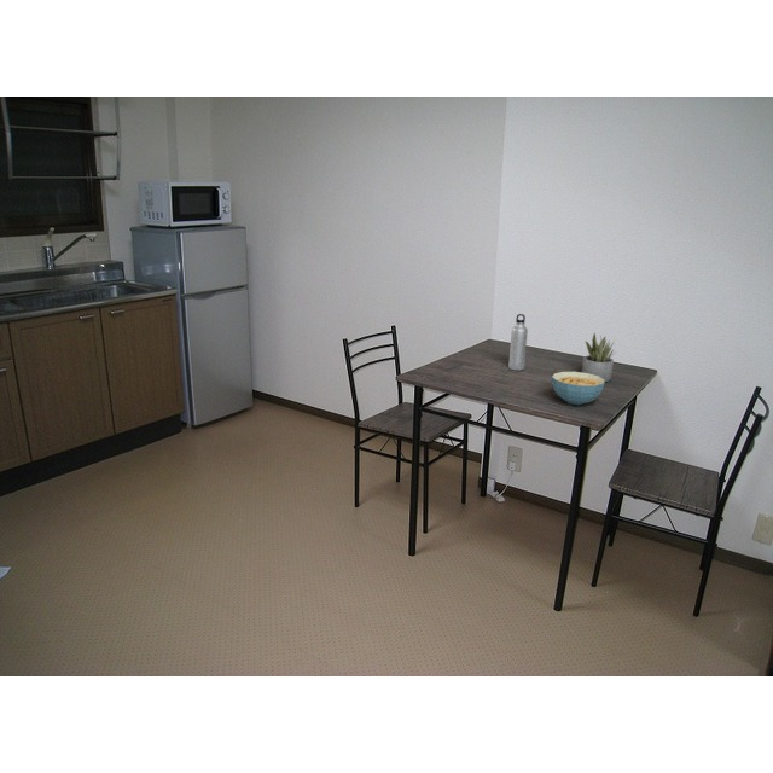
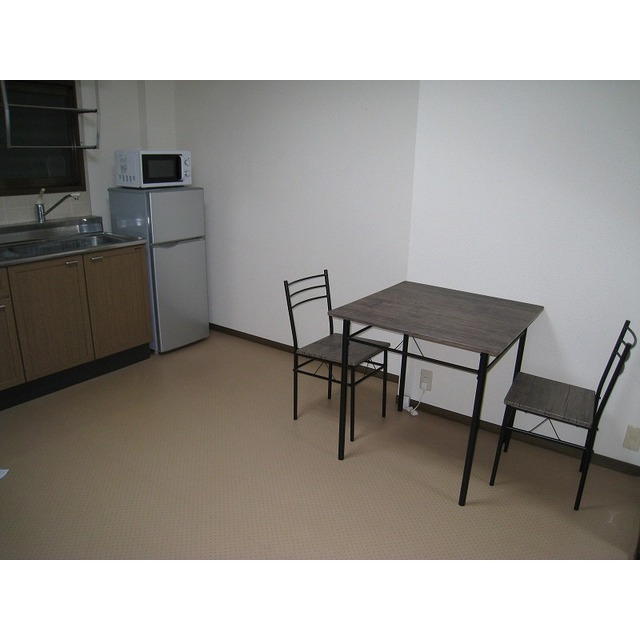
- water bottle [507,313,529,372]
- cereal bowl [551,371,606,406]
- succulent plant [581,332,616,383]
